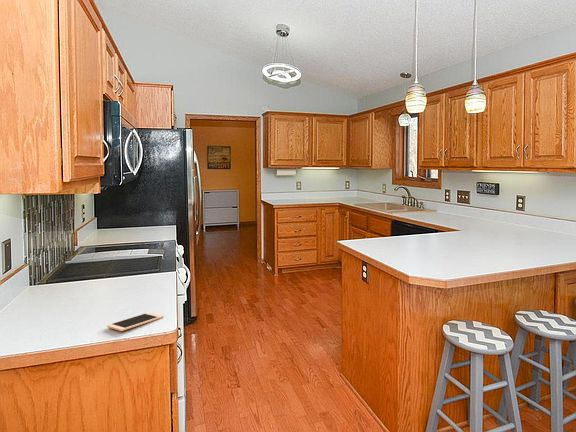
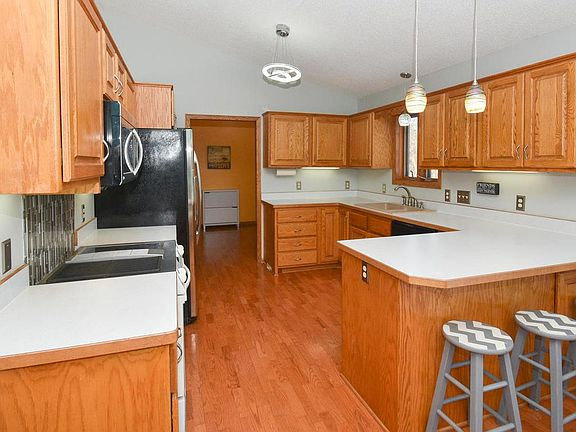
- cell phone [106,311,165,332]
